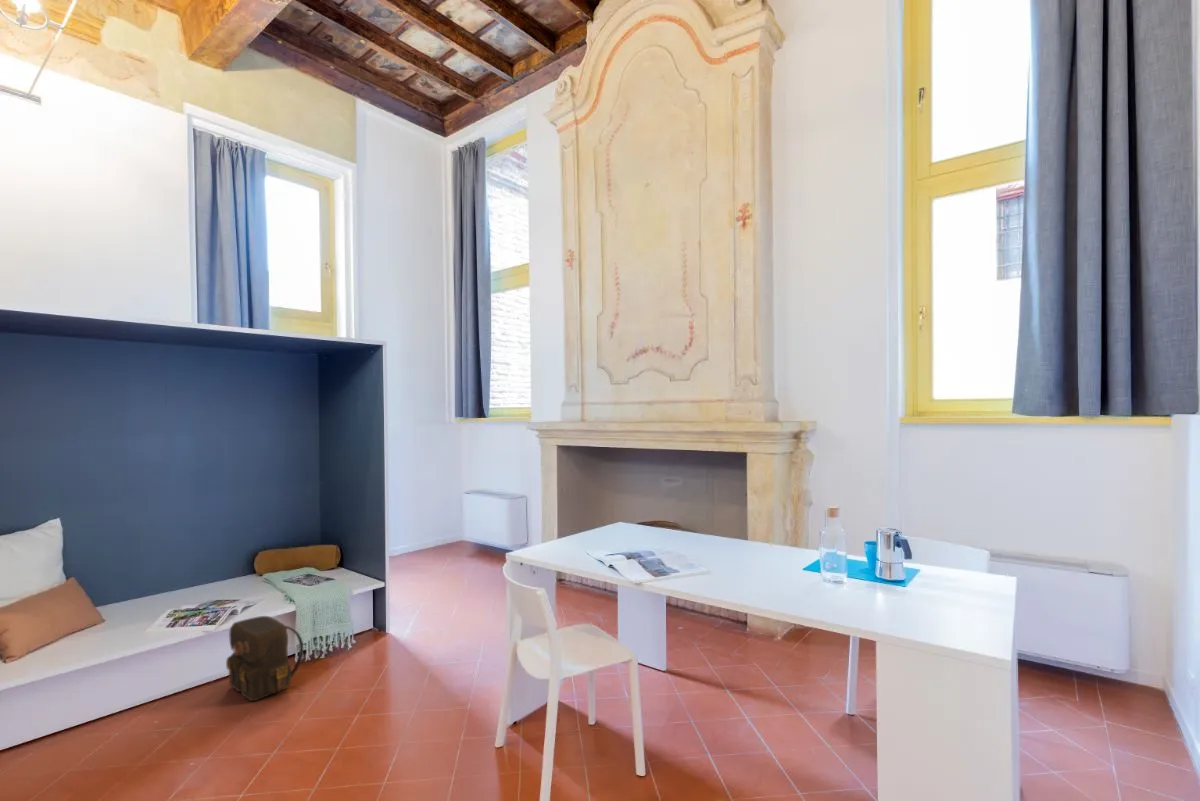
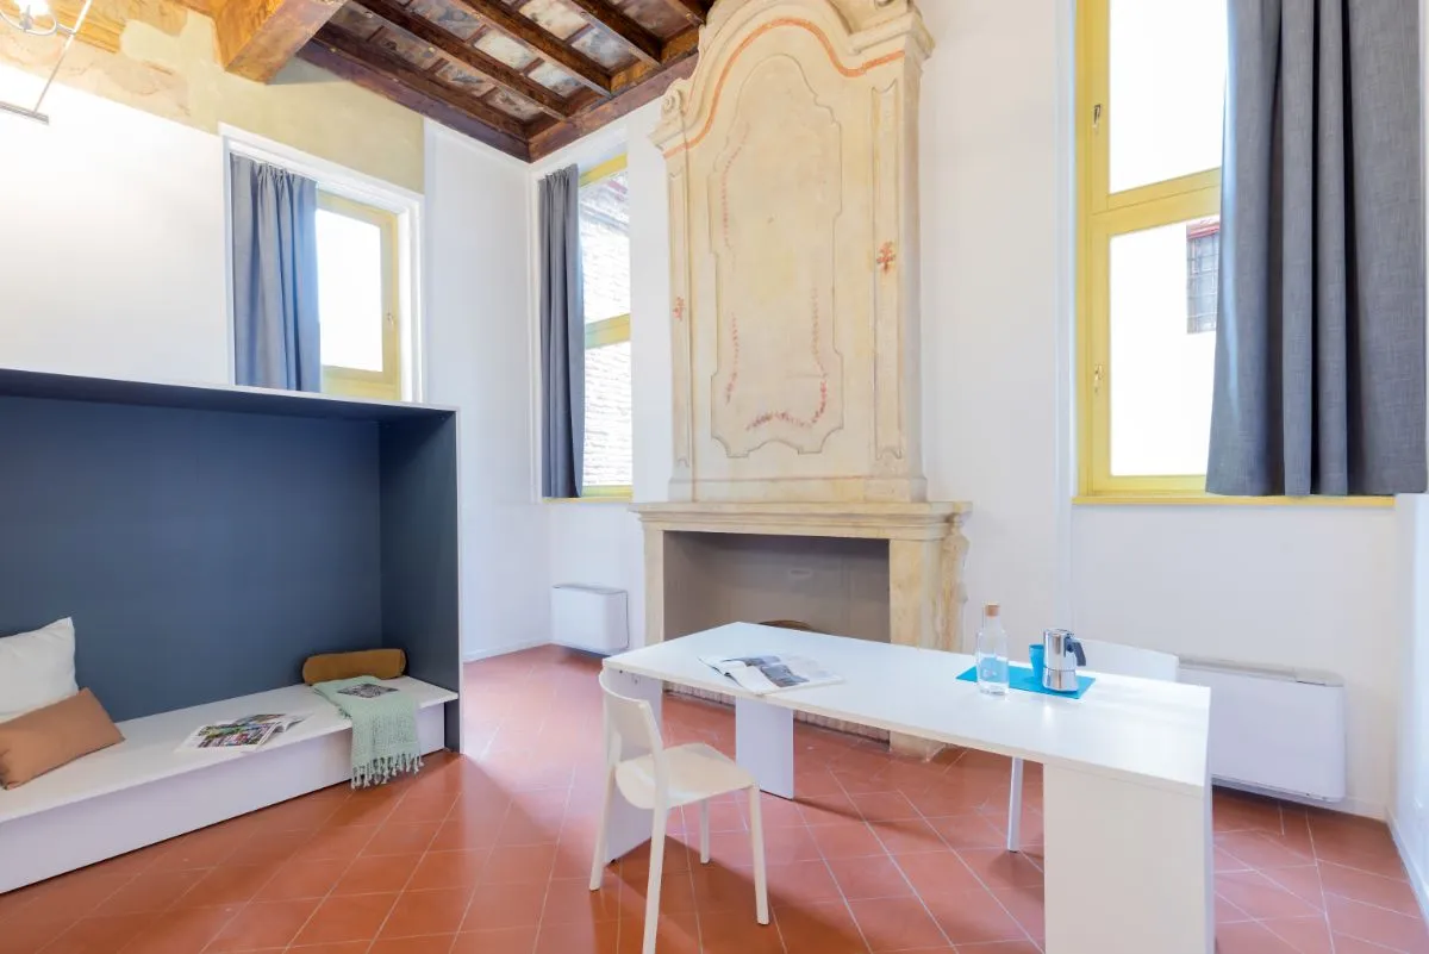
- backpack [225,615,304,702]
